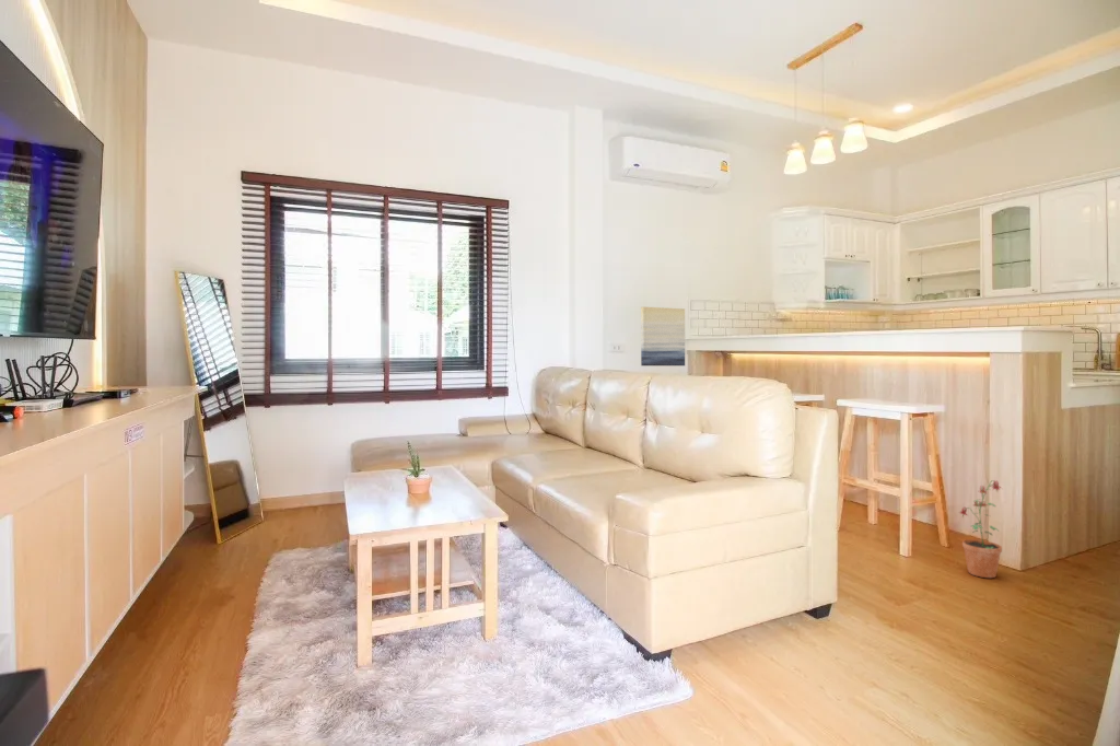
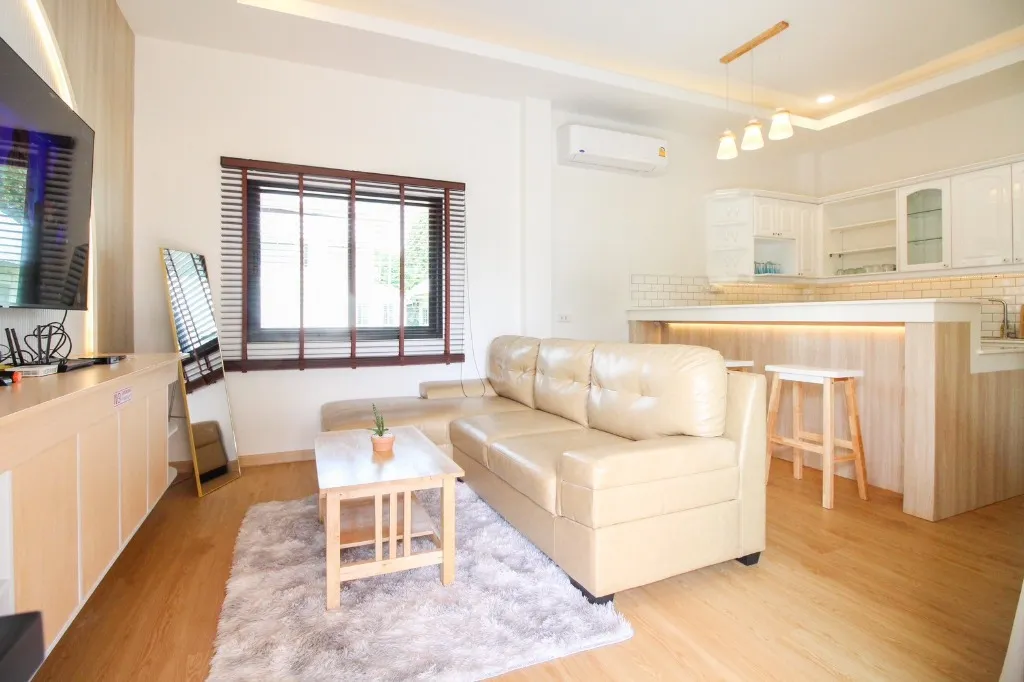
- wall art [640,306,686,366]
- potted plant [958,479,1003,579]
